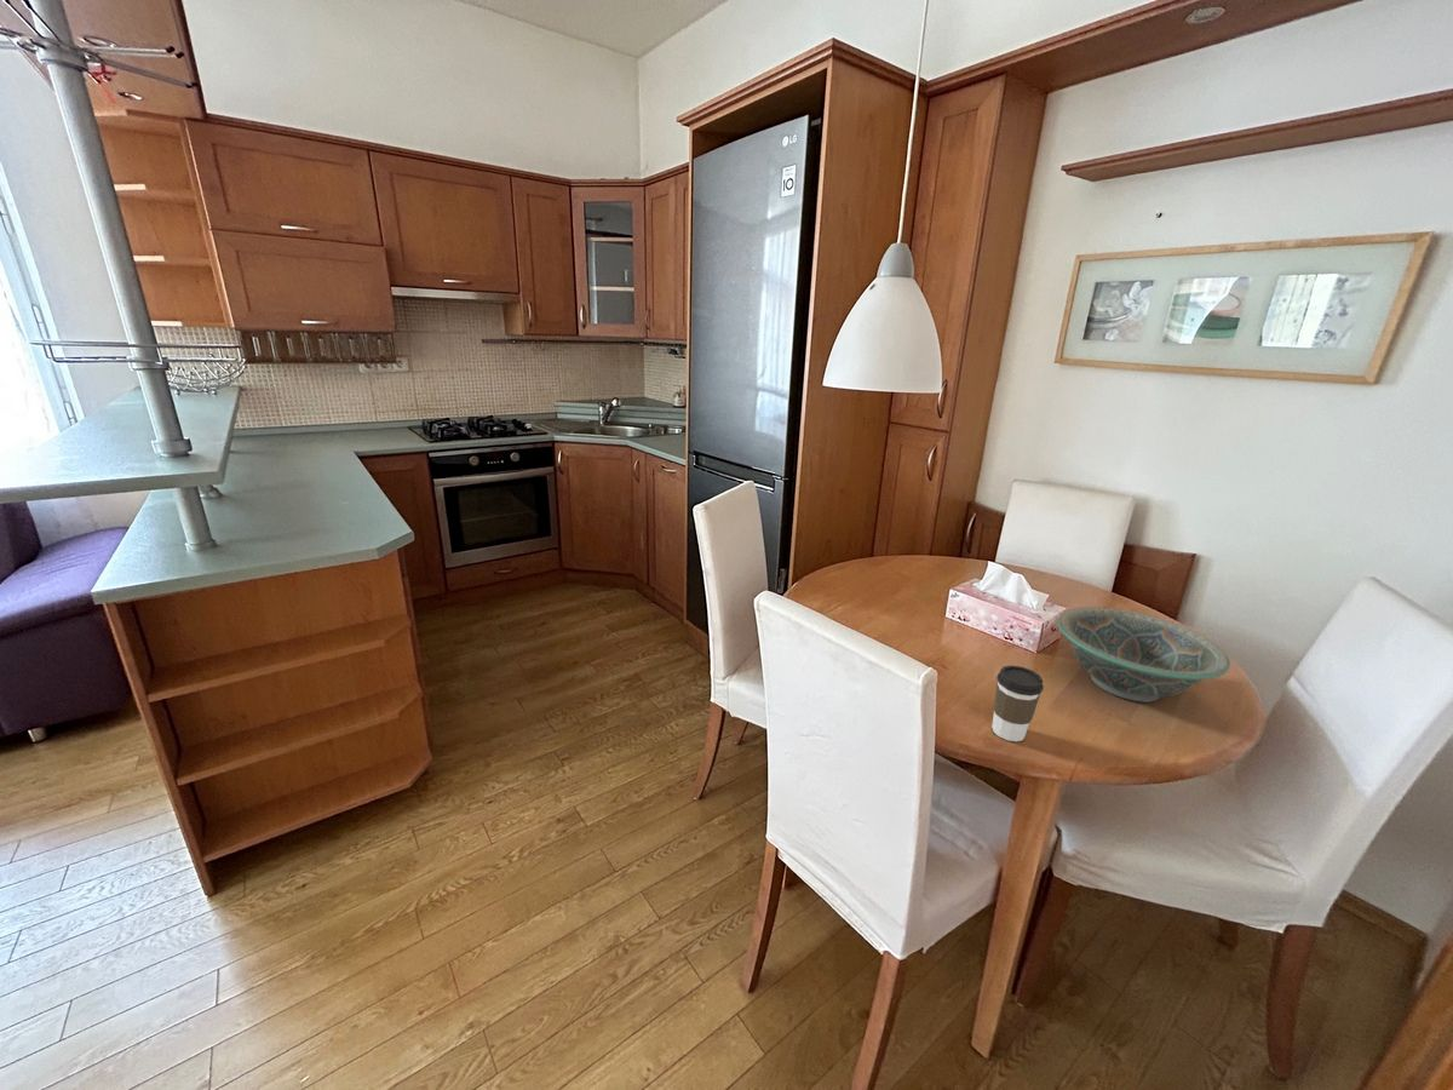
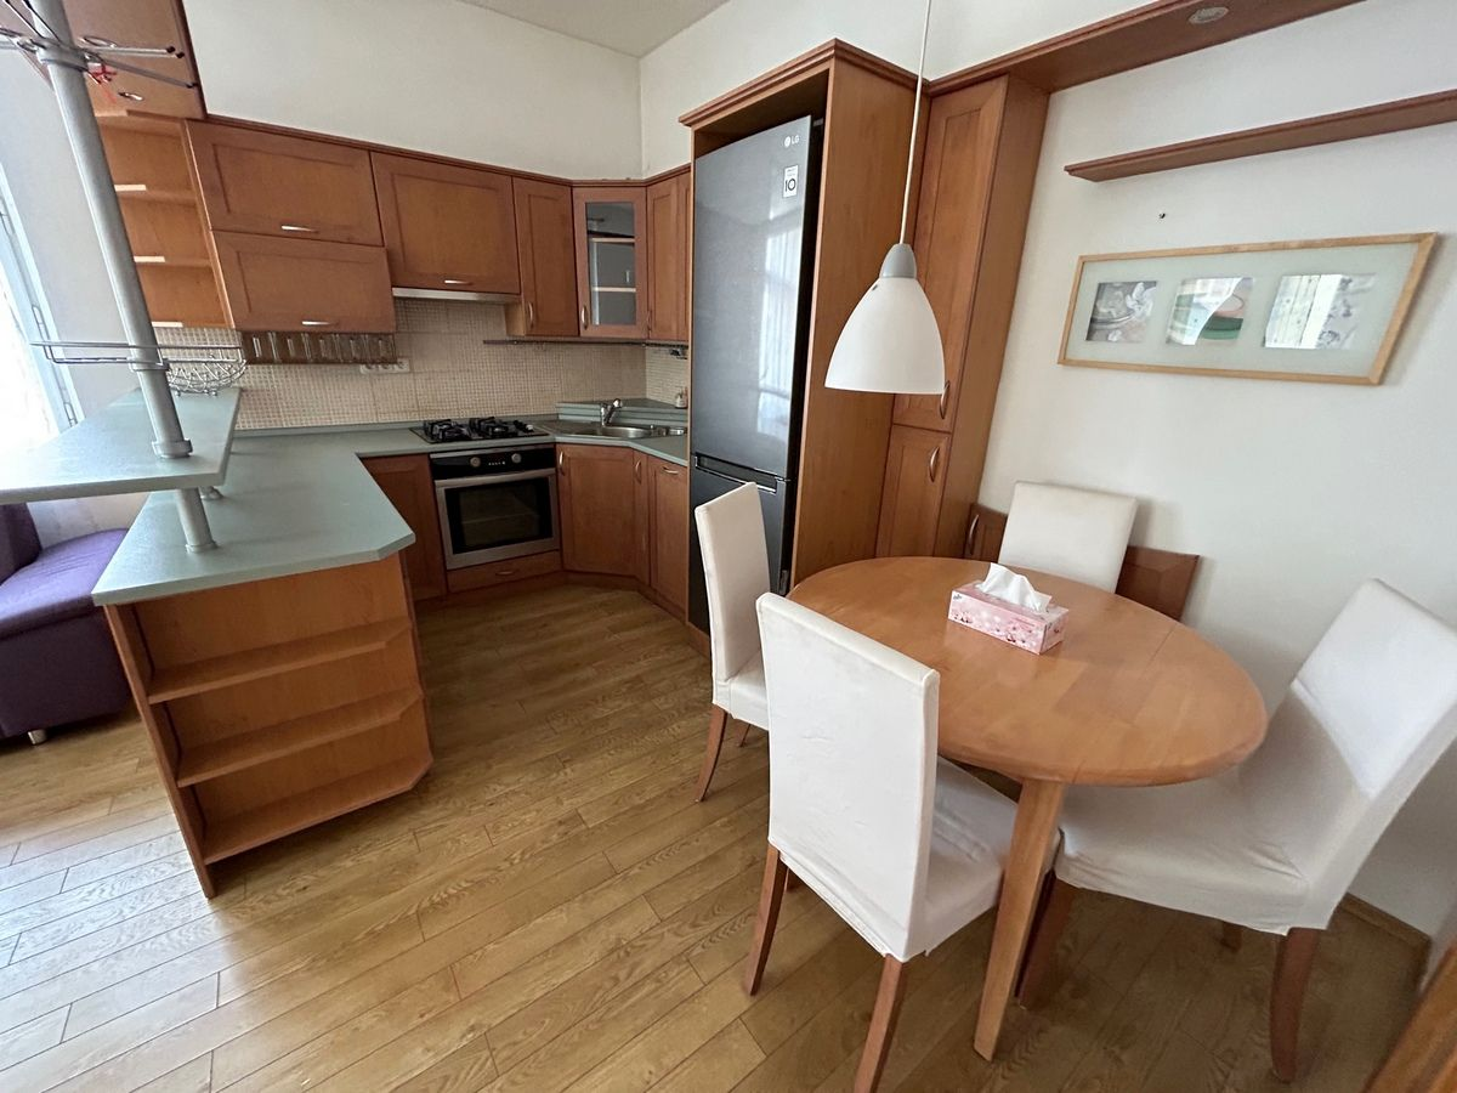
- coffee cup [990,664,1045,742]
- decorative bowl [1056,606,1231,704]
